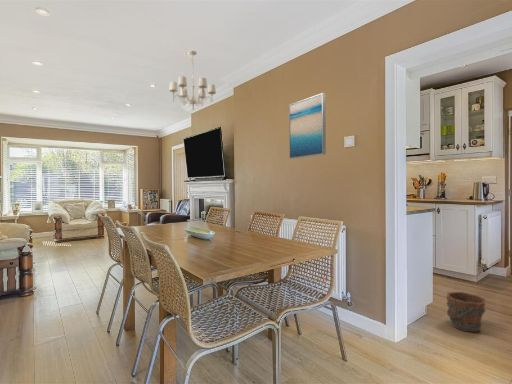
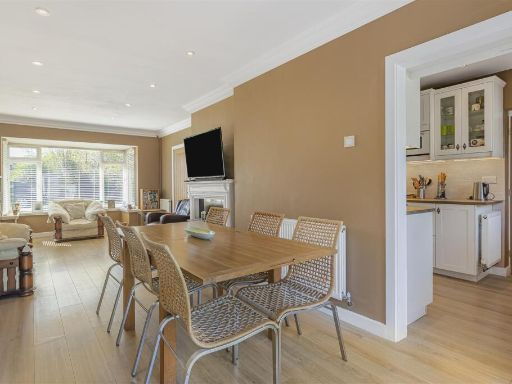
- wall art [288,92,327,160]
- chandelier [168,50,217,111]
- bucket [445,291,487,333]
